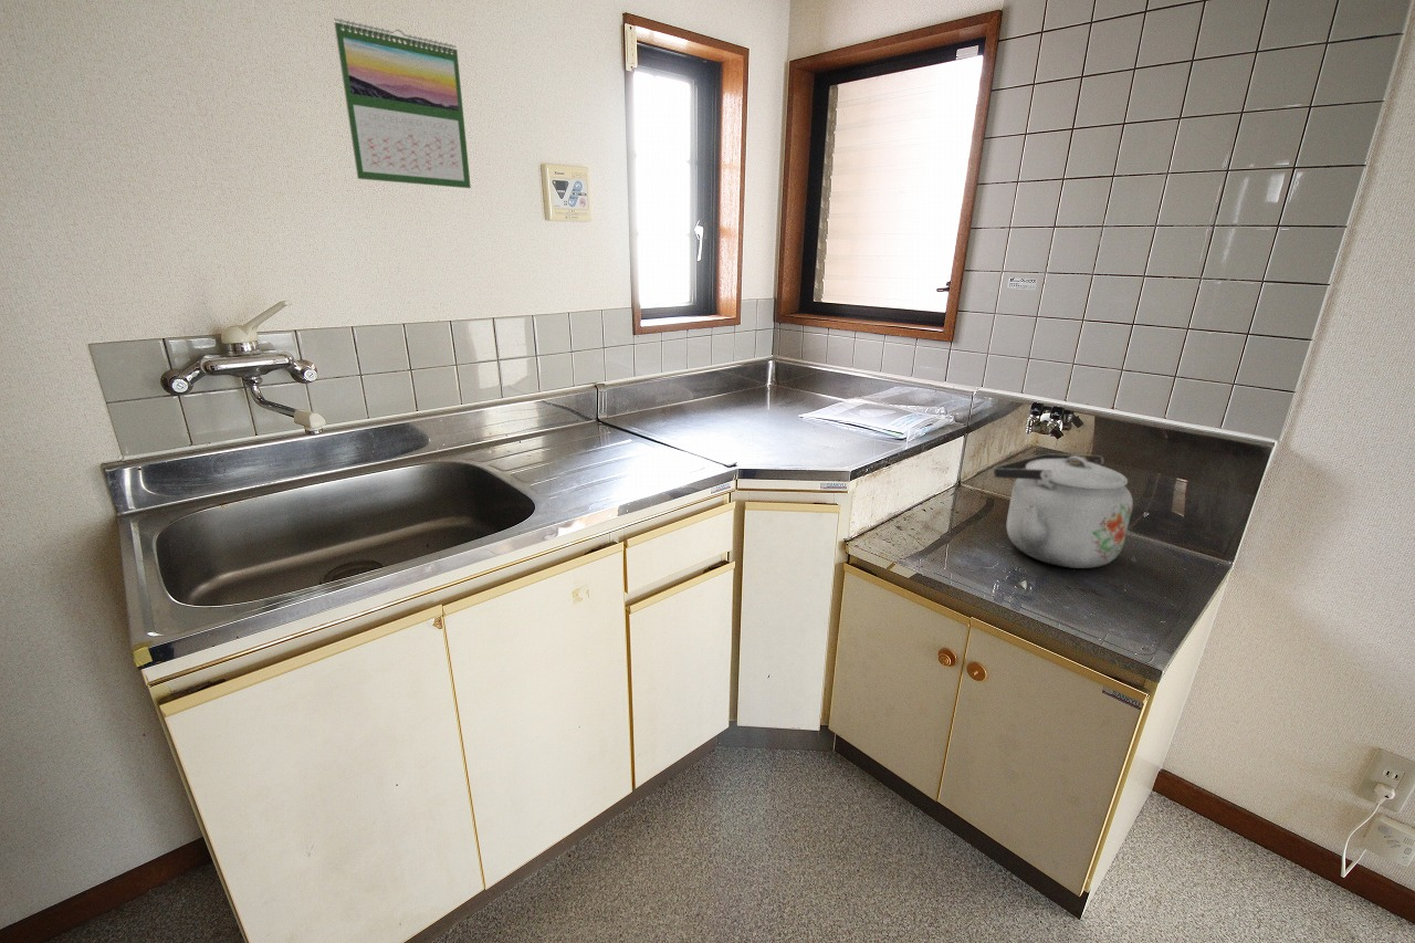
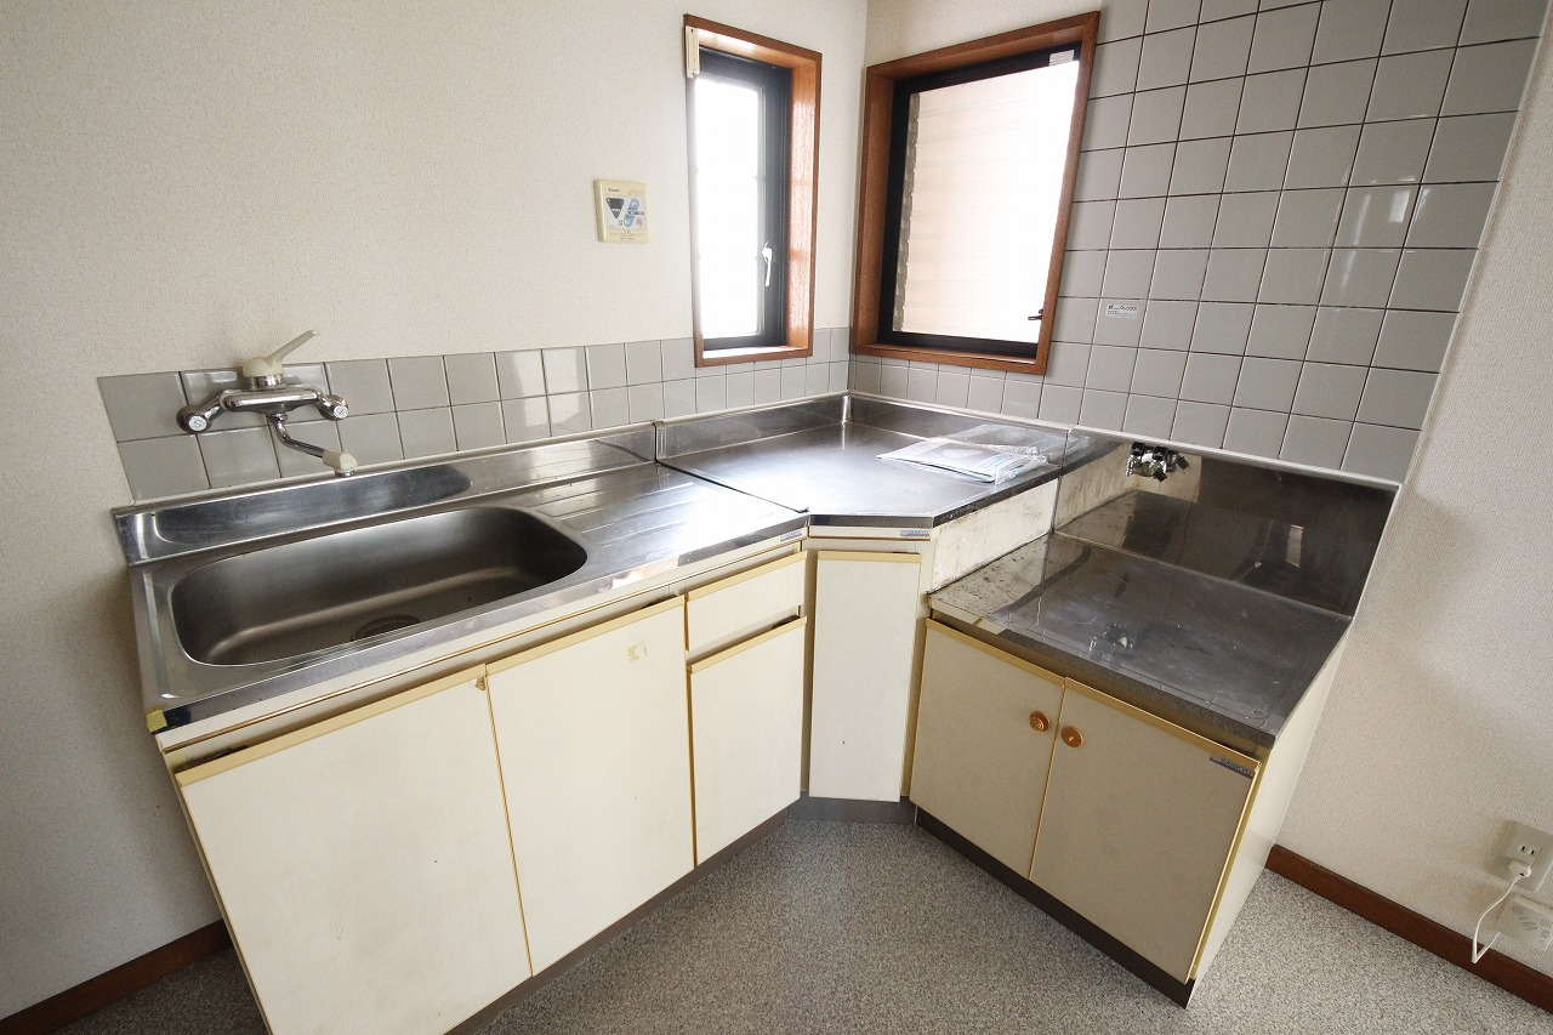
- kettle [993,453,1134,569]
- calendar [333,18,472,189]
